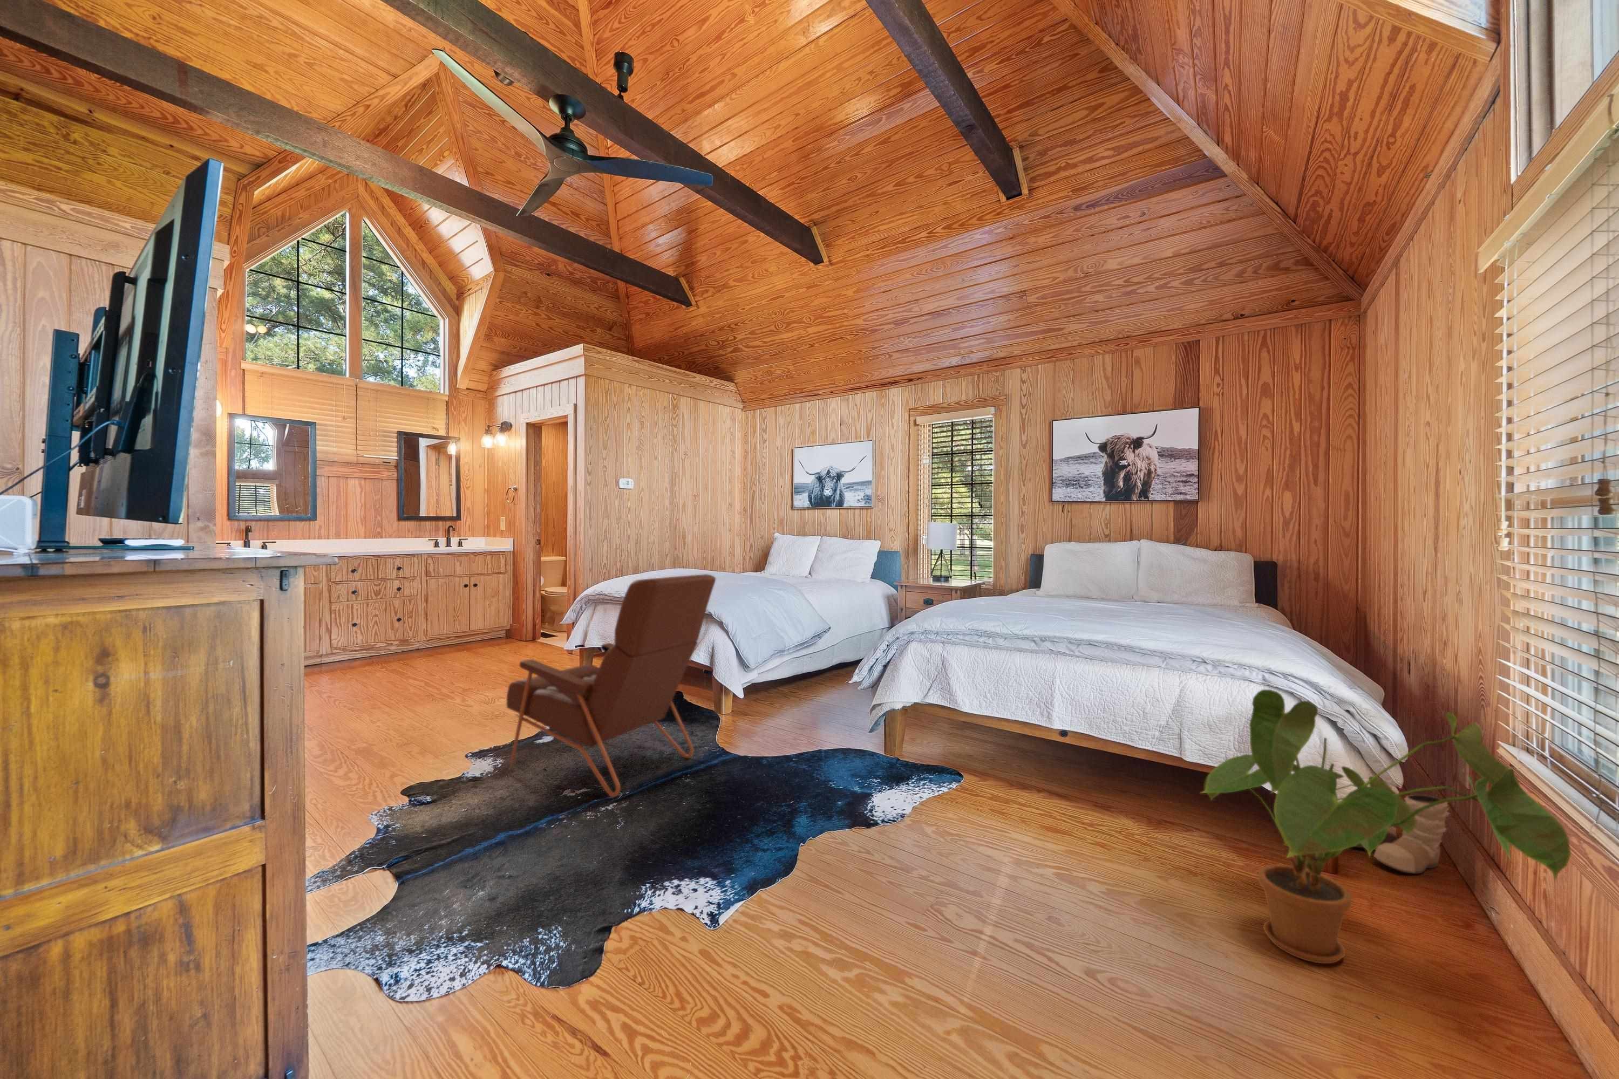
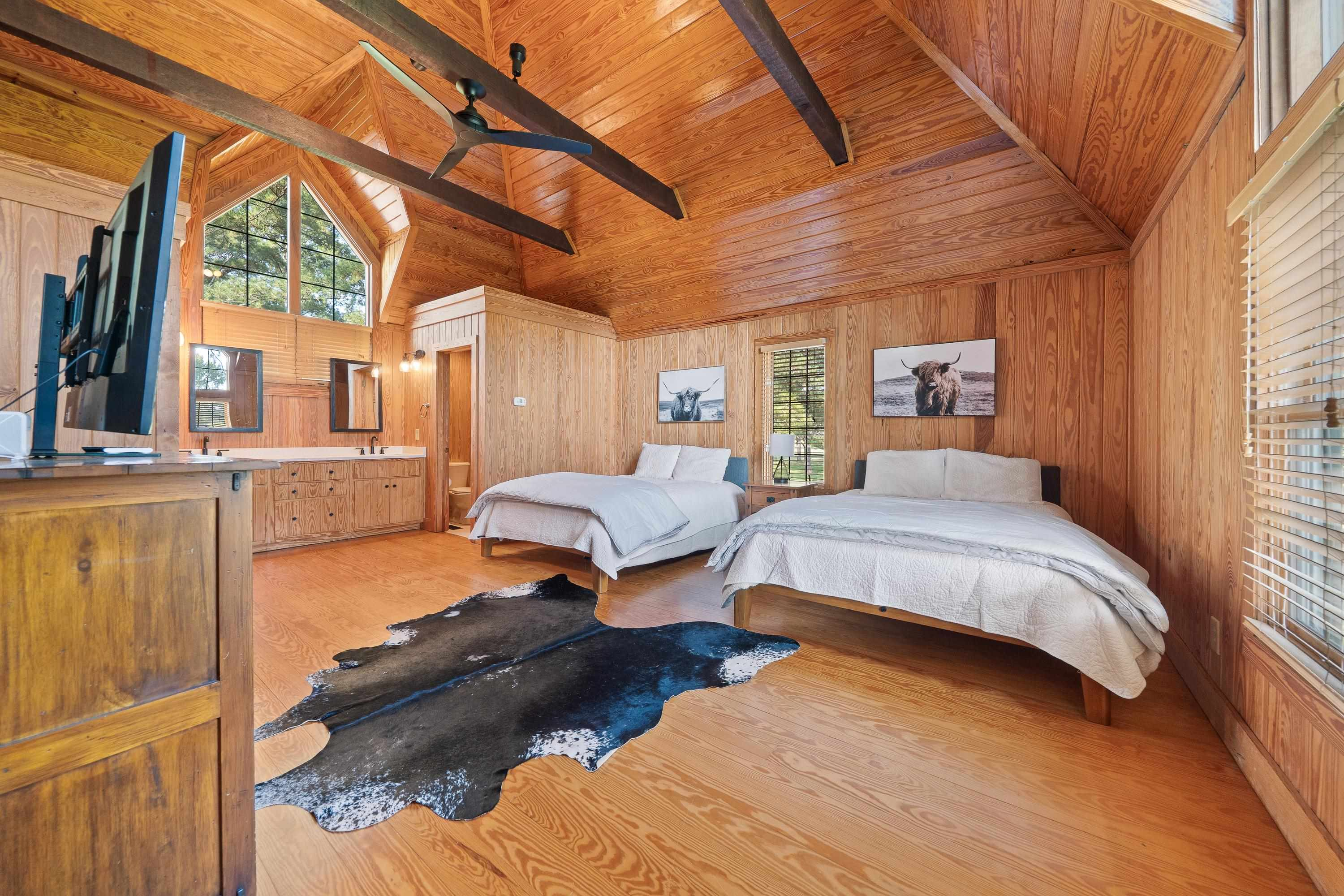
- boots [1353,794,1450,874]
- house plant [1200,689,1572,965]
- armchair [506,573,716,798]
